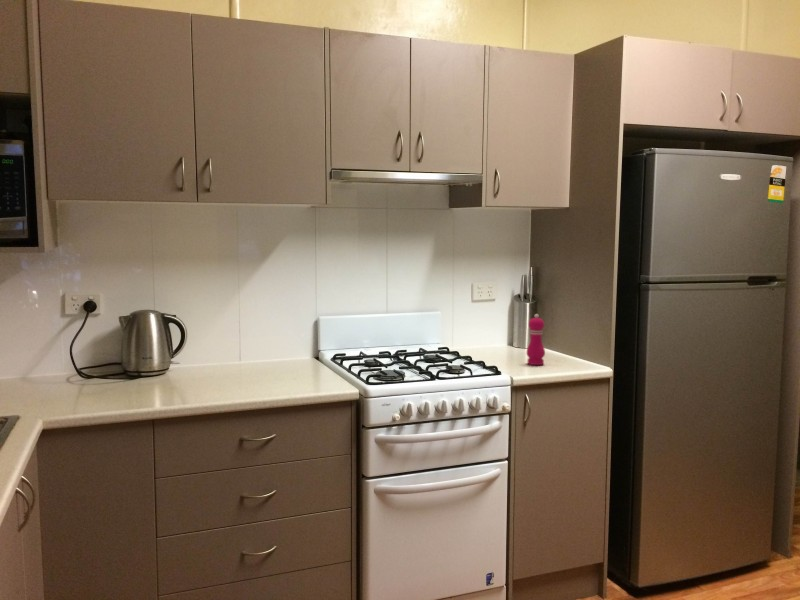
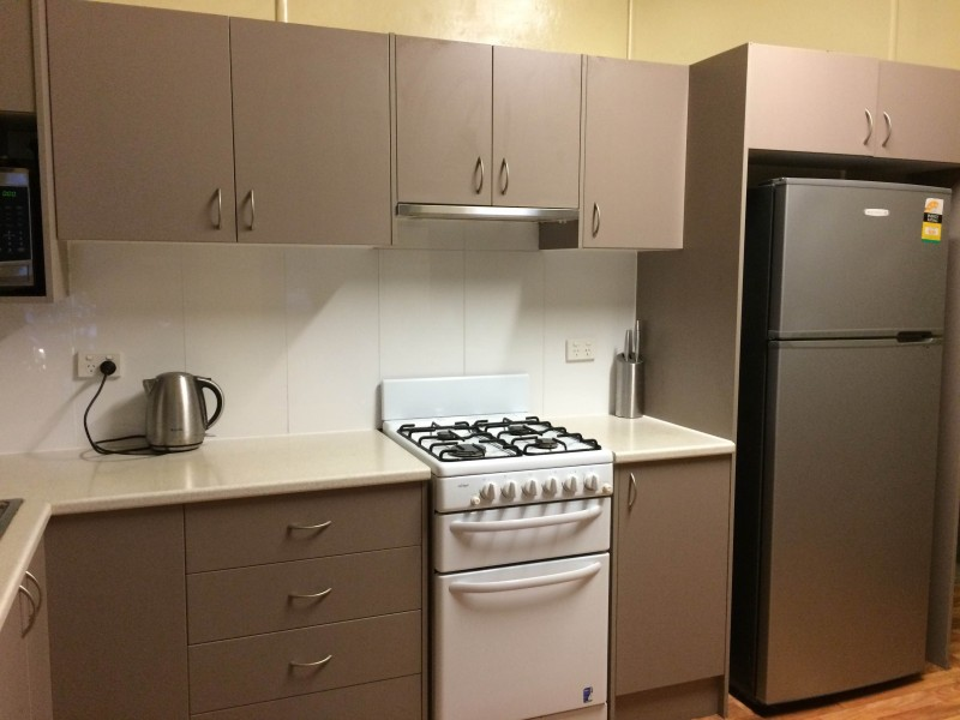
- pepper mill [526,313,546,366]
